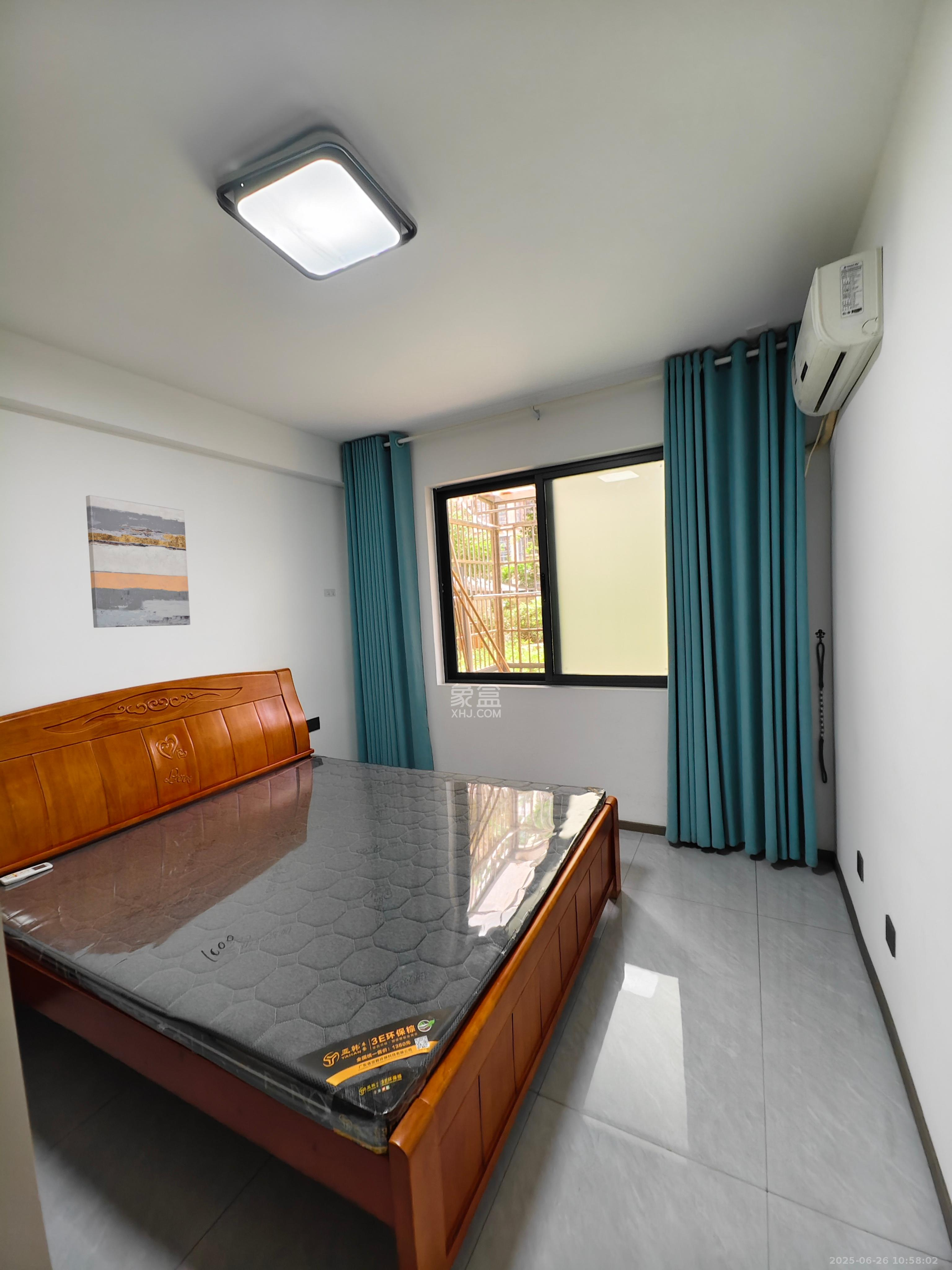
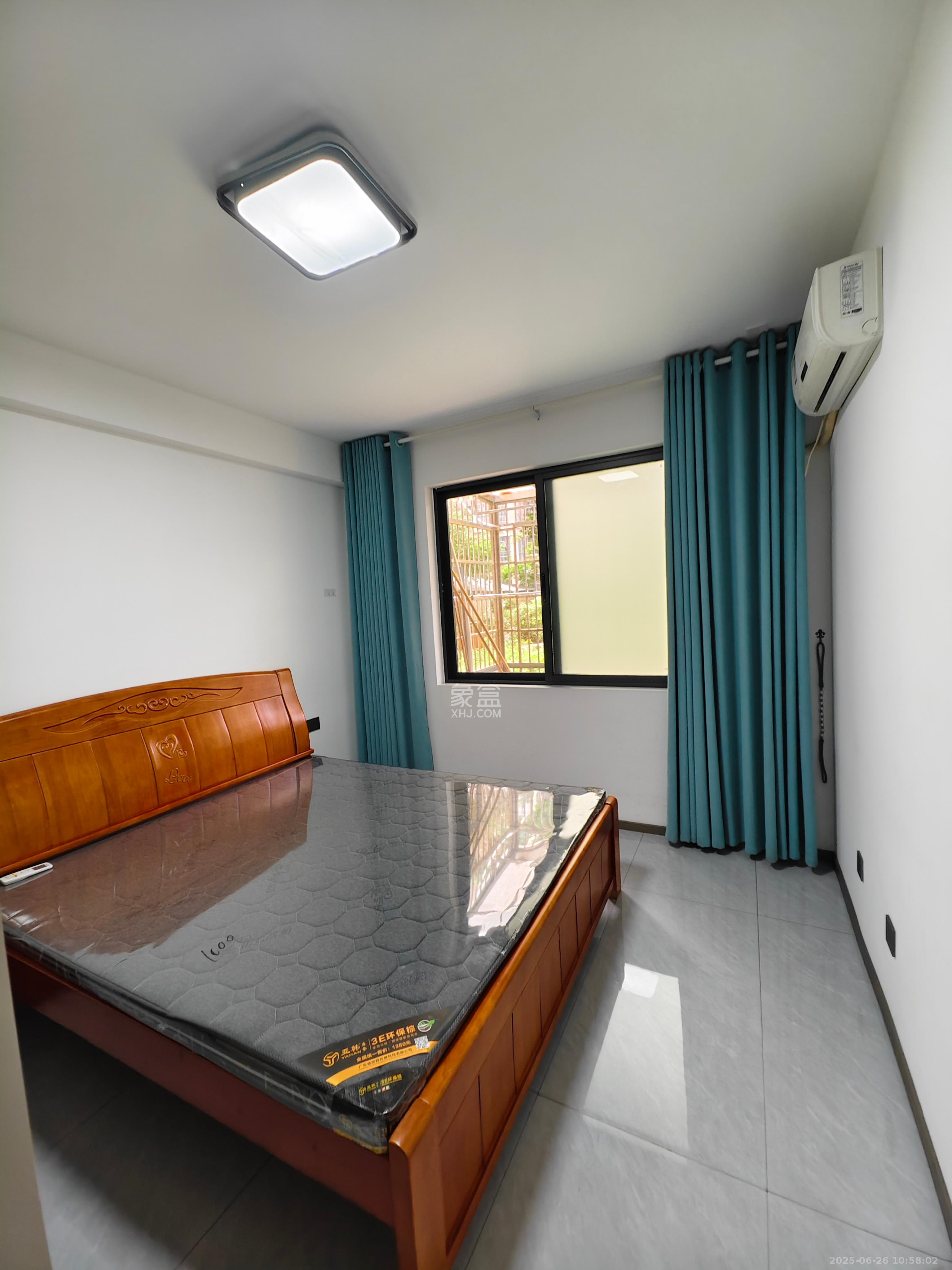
- wall art [86,495,191,628]
